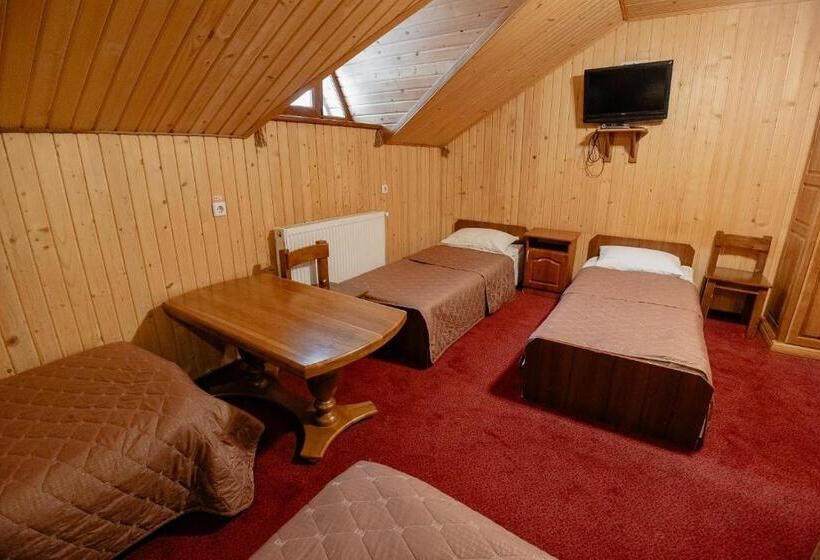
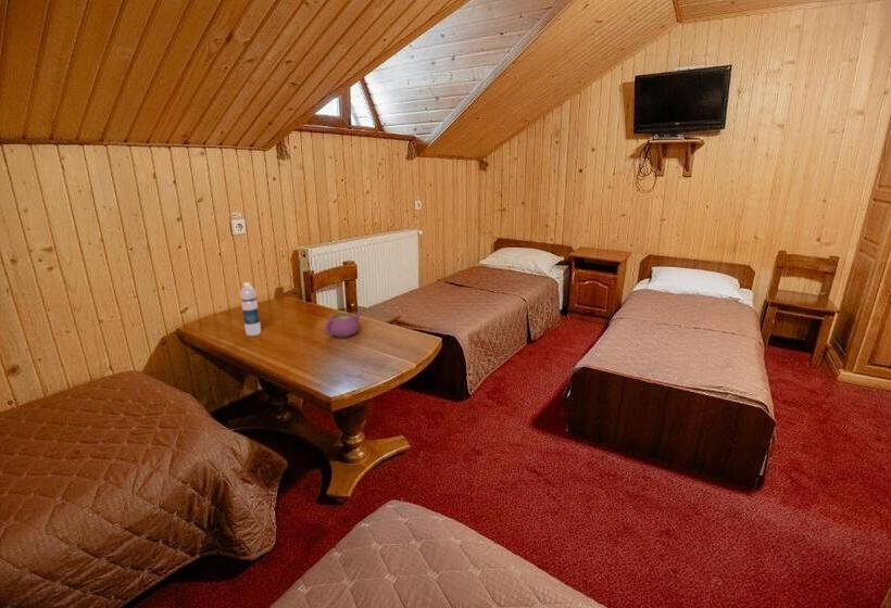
+ teapot [324,309,363,339]
+ water bottle [239,281,262,337]
